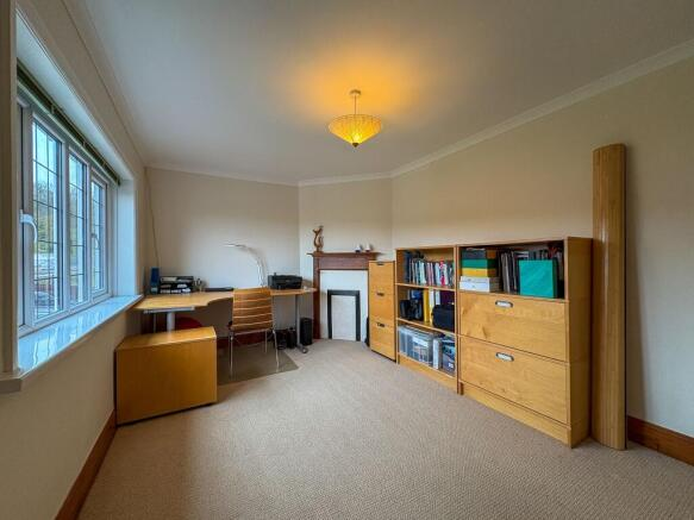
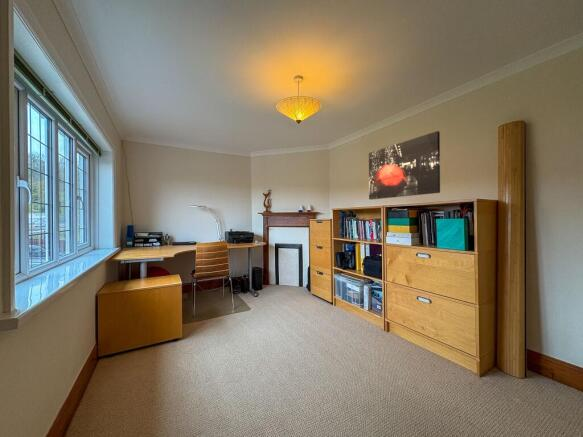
+ wall art [368,130,441,200]
